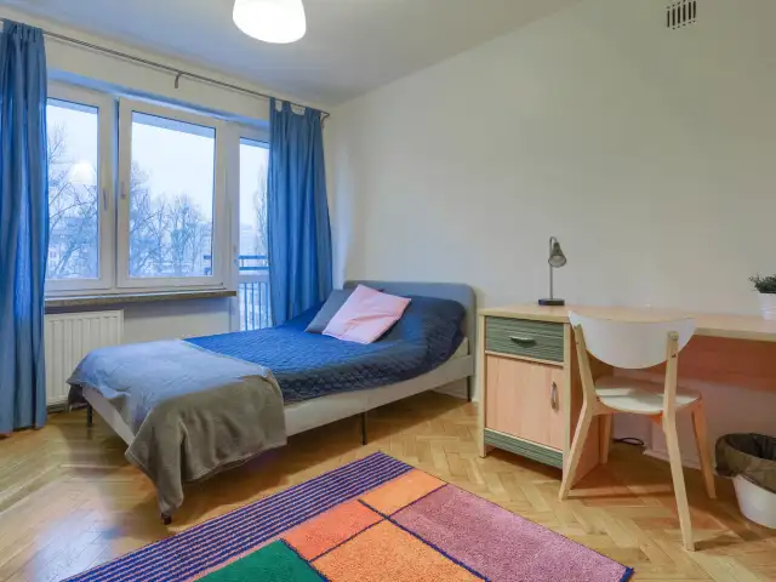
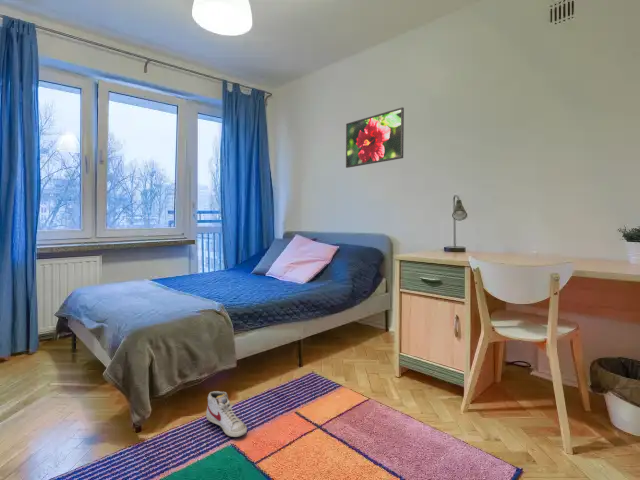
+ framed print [345,106,405,169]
+ shoe [205,390,248,438]
